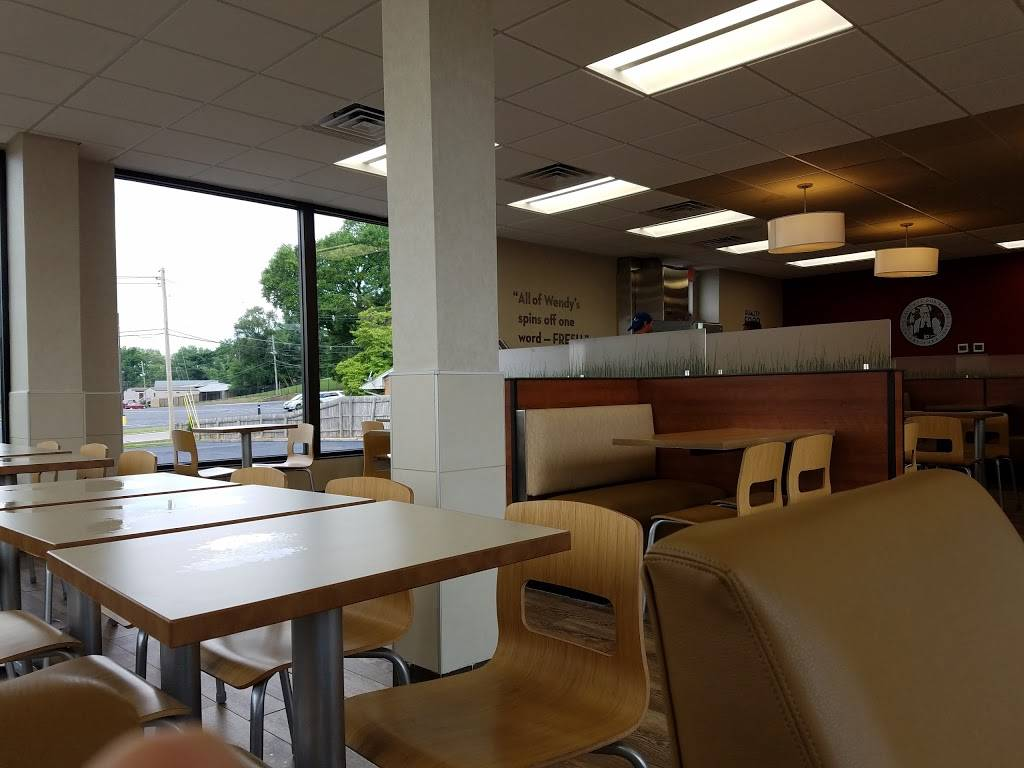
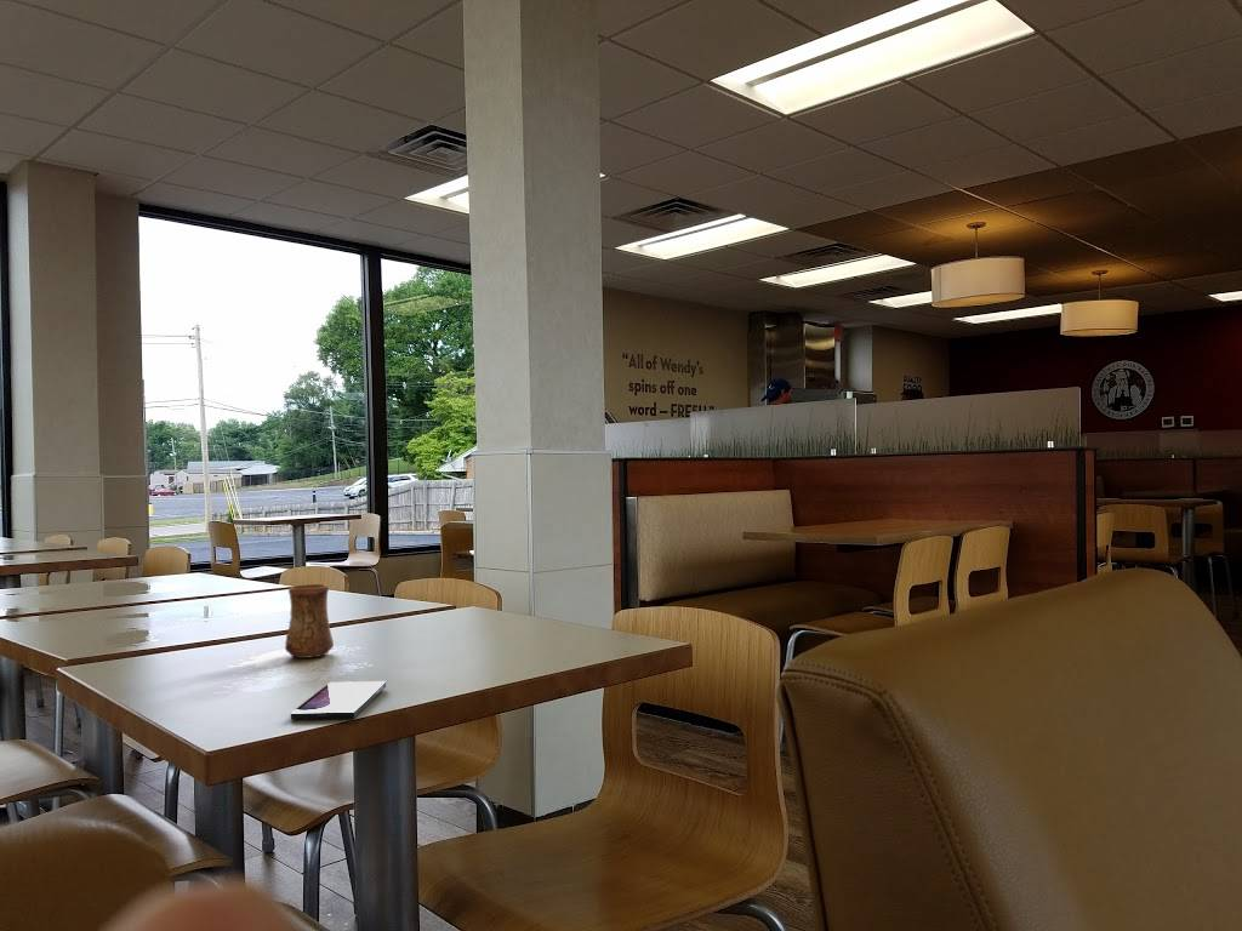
+ smartphone [290,680,387,721]
+ cup [284,583,335,659]
